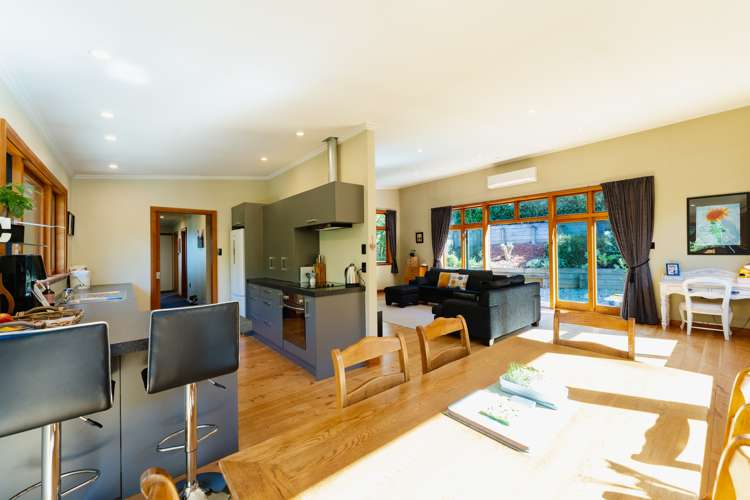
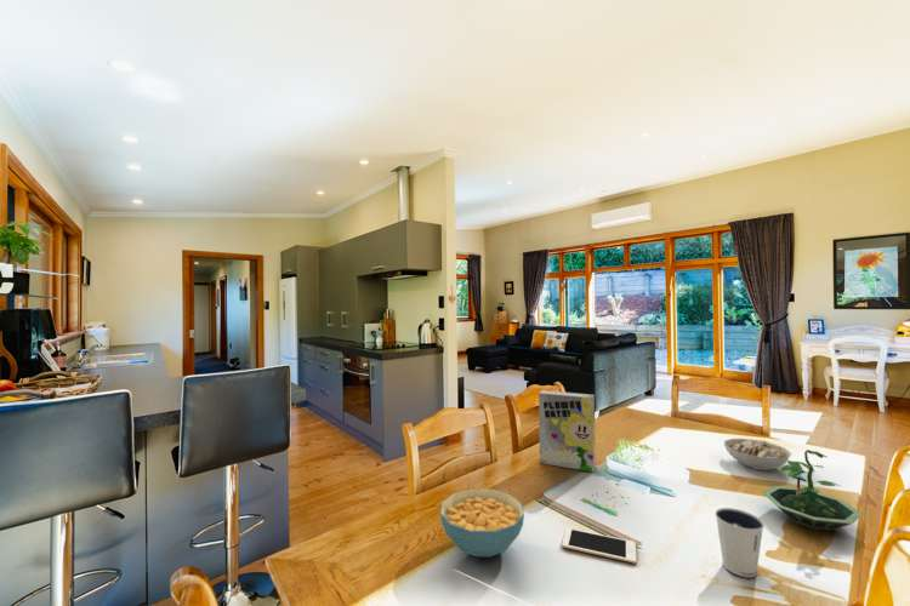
+ cereal bowl [439,487,525,558]
+ cereal box [538,389,597,473]
+ cell phone [561,527,637,565]
+ terrarium [761,448,864,532]
+ bowl [723,438,792,471]
+ dixie cup [713,507,766,578]
